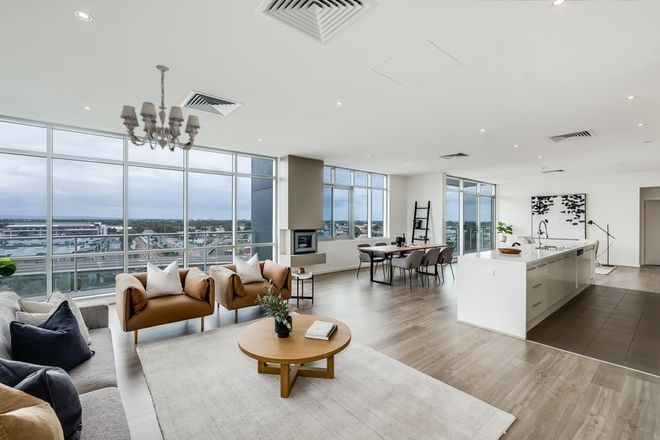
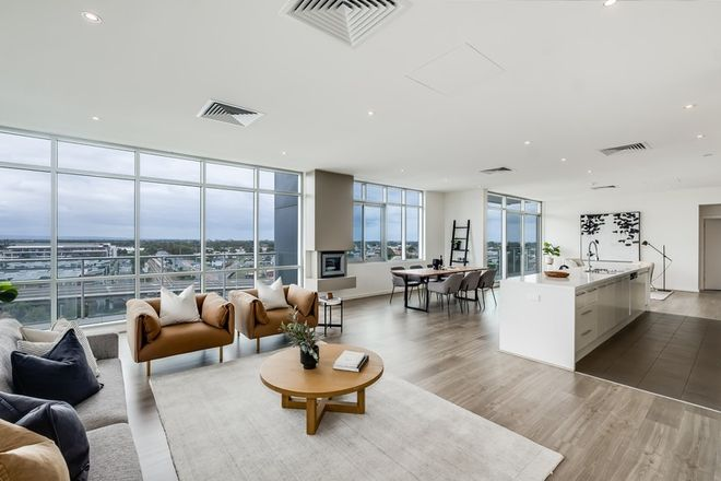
- chandelier [120,64,201,153]
